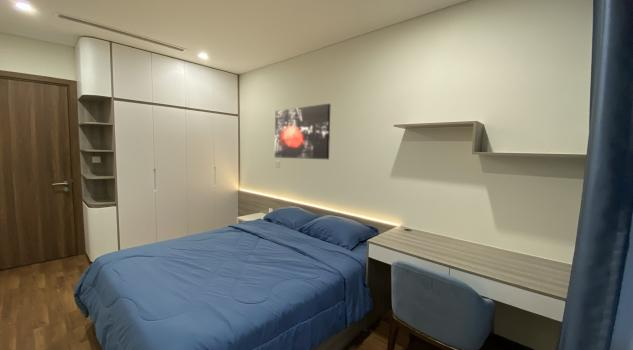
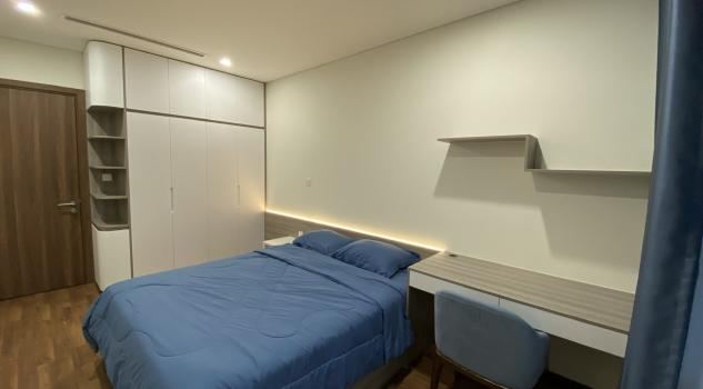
- wall art [274,103,331,160]
